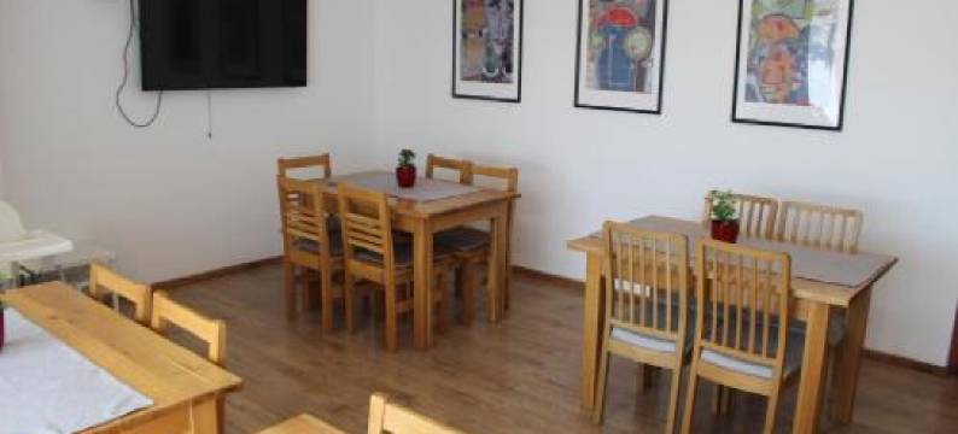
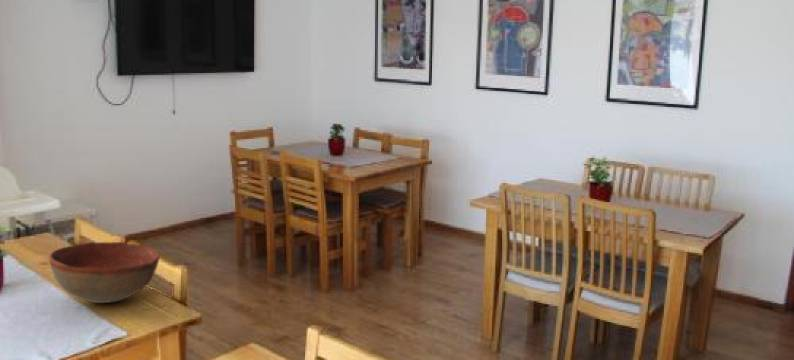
+ bowl [48,241,161,304]
